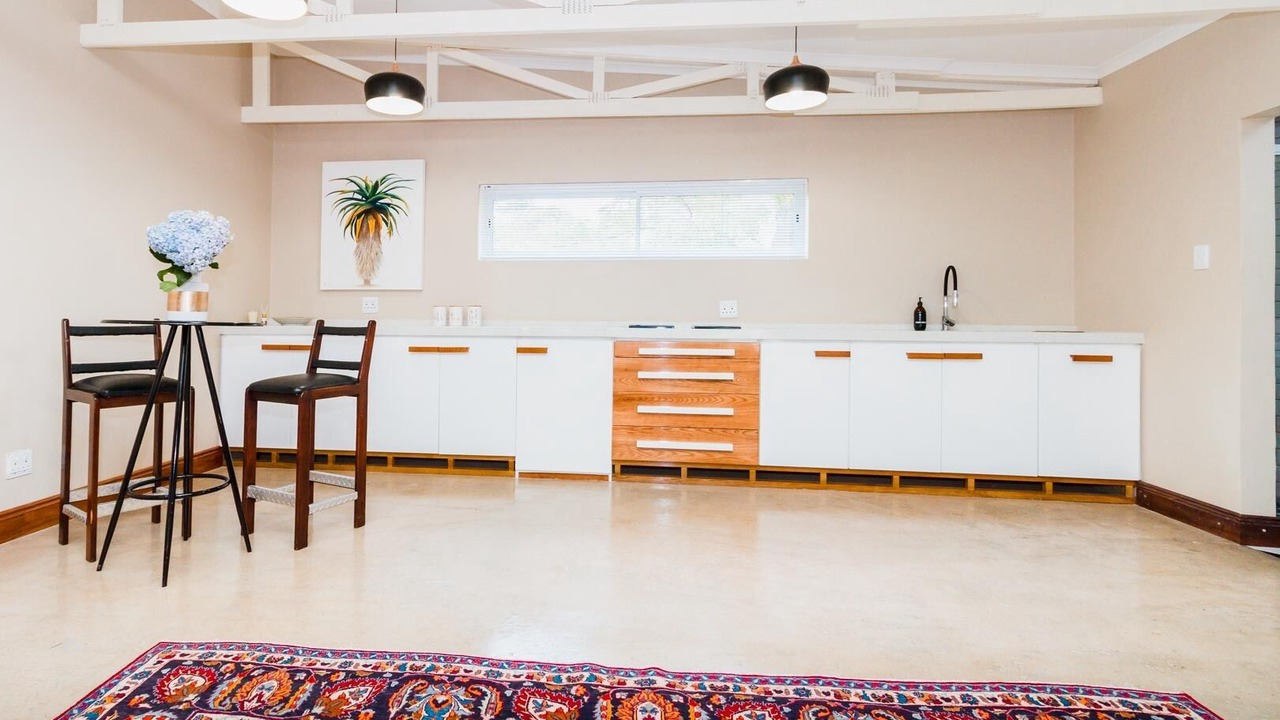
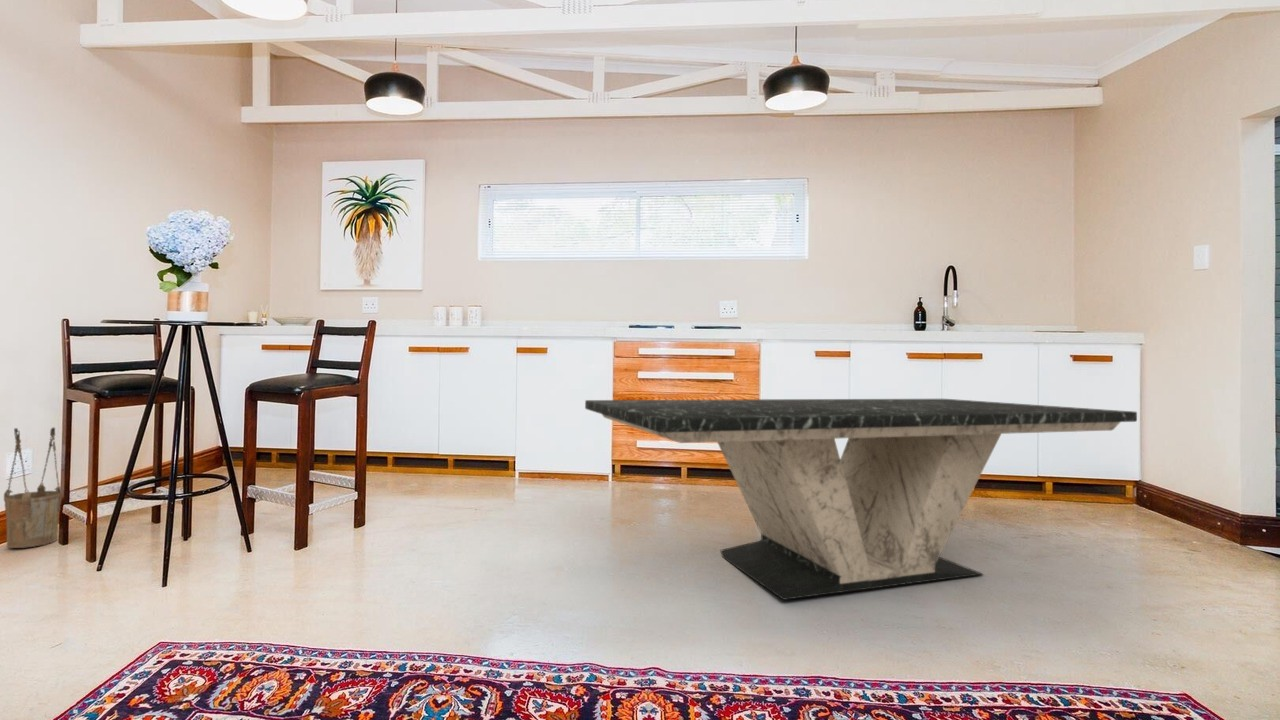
+ bucket [3,426,62,549]
+ dining table [584,398,1138,601]
